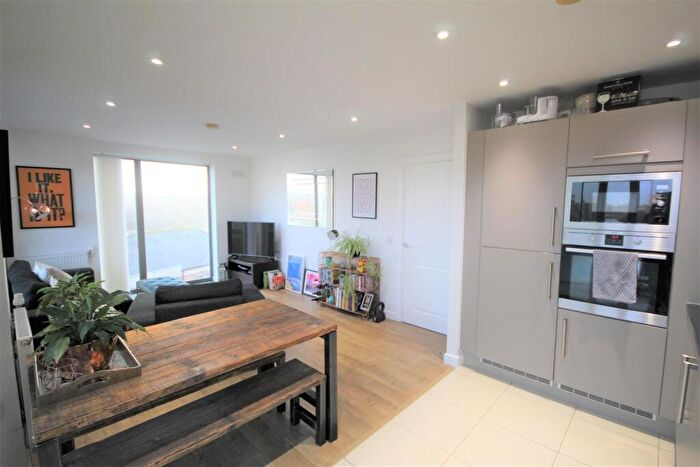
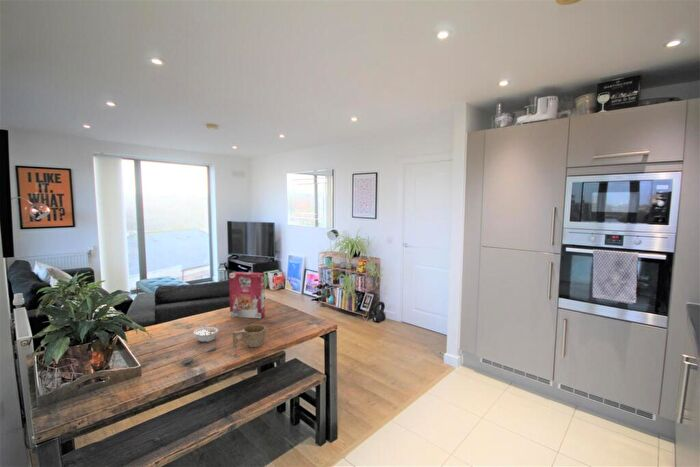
+ soupspoon [180,345,217,365]
+ cup [232,323,267,349]
+ legume [192,323,219,343]
+ cereal box [228,271,266,319]
